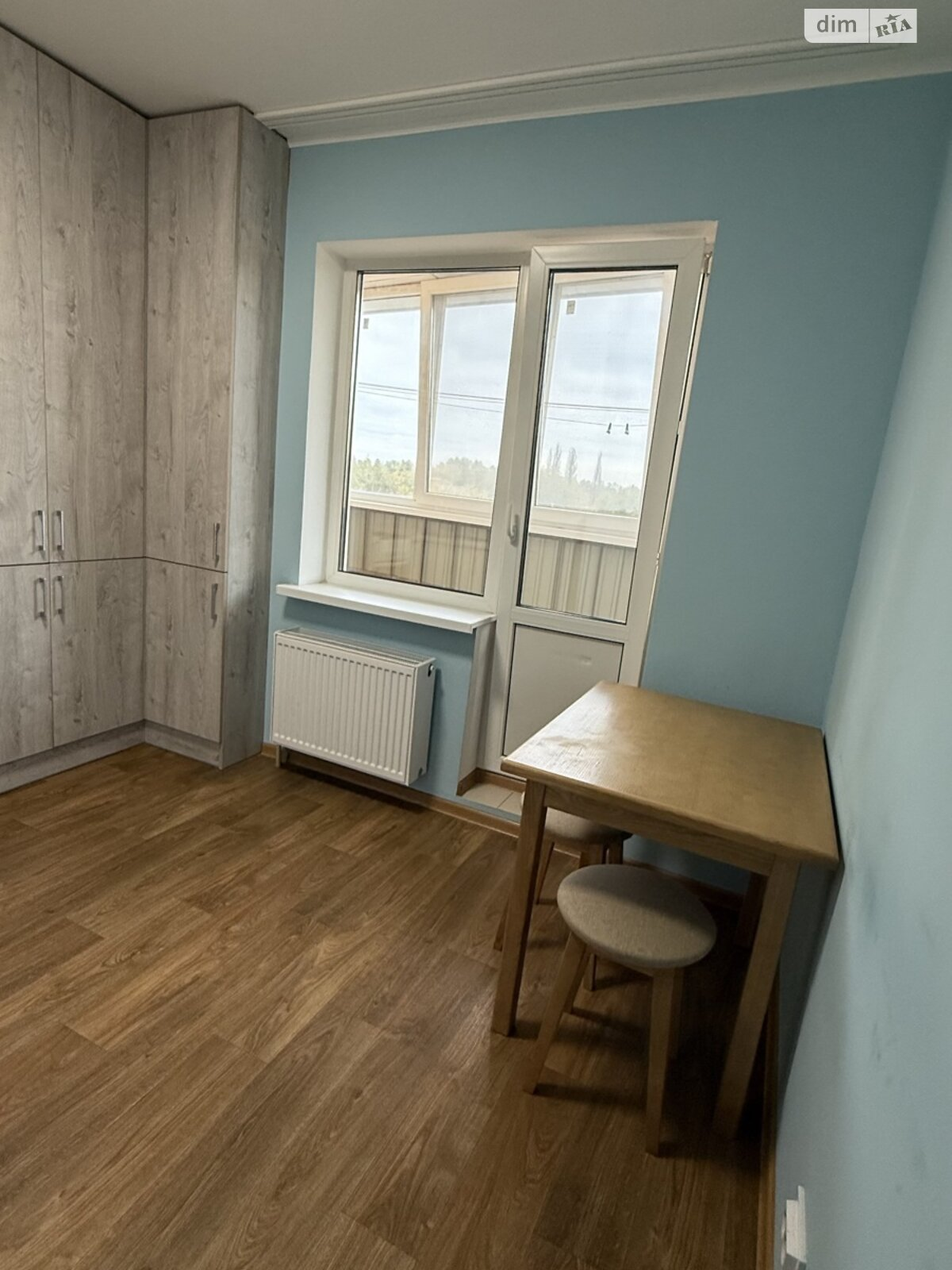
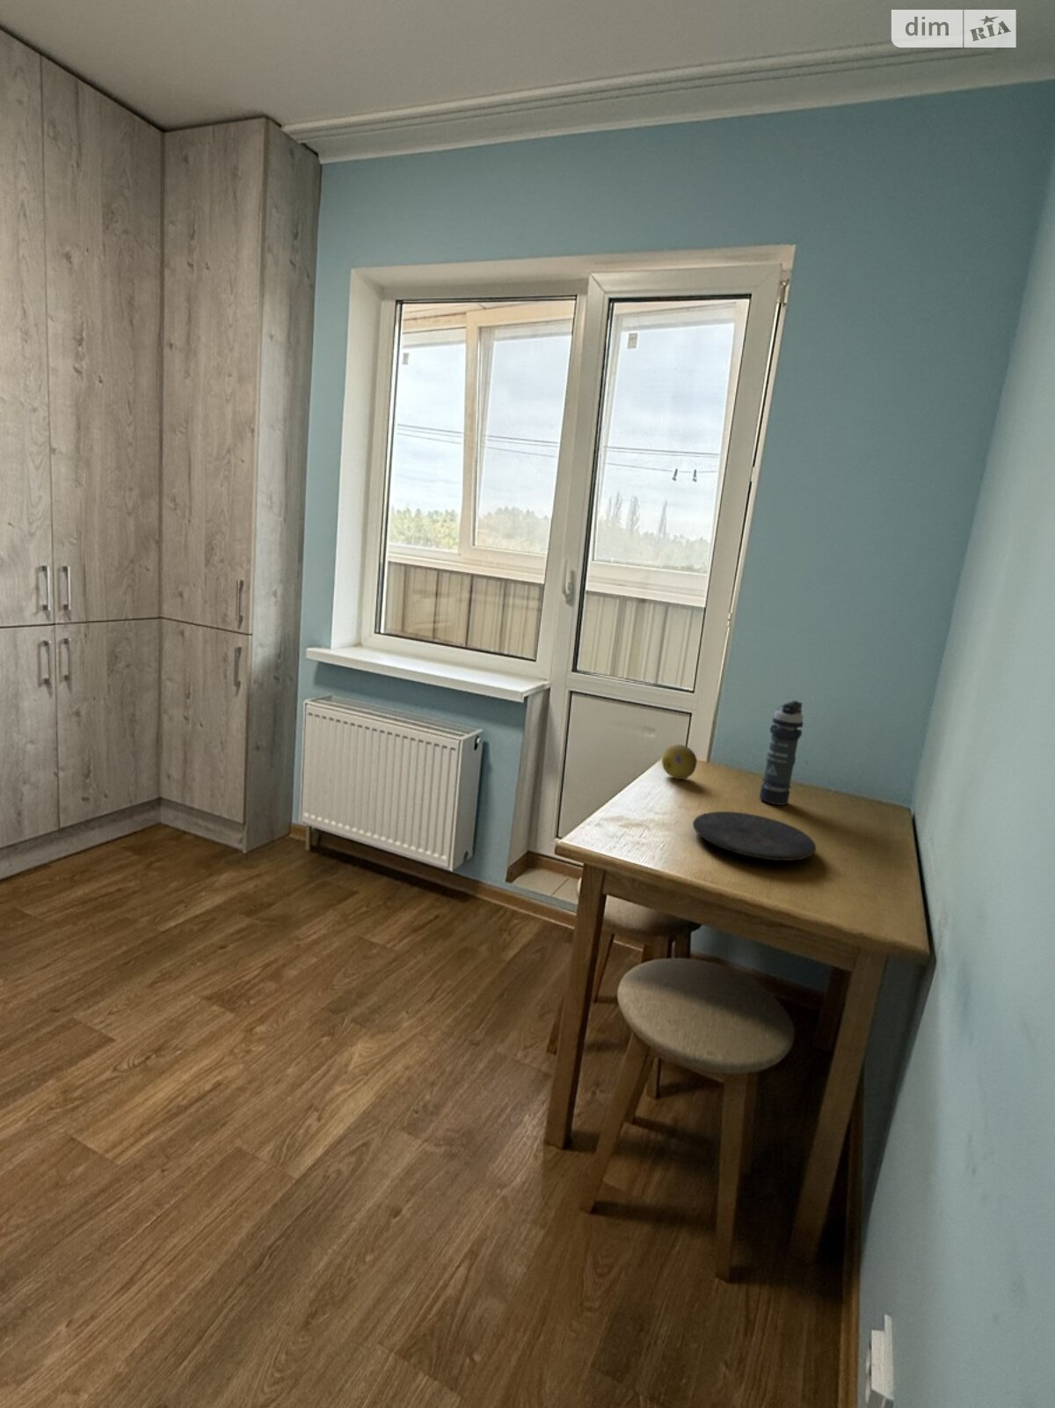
+ plate [692,810,817,861]
+ smoke grenade [759,700,805,806]
+ fruit [662,744,698,779]
